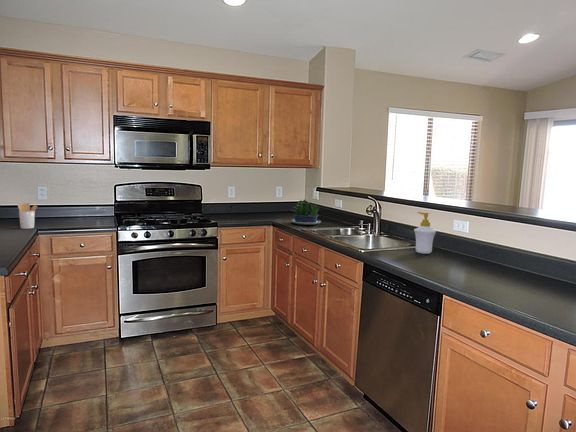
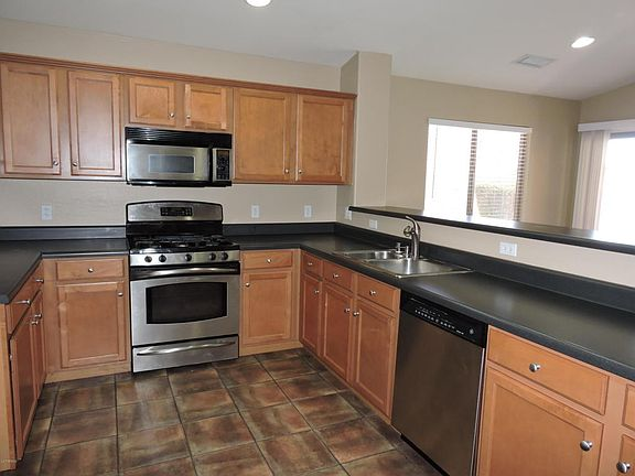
- potted plant [290,199,322,226]
- soap bottle [413,211,437,255]
- utensil holder [16,202,38,230]
